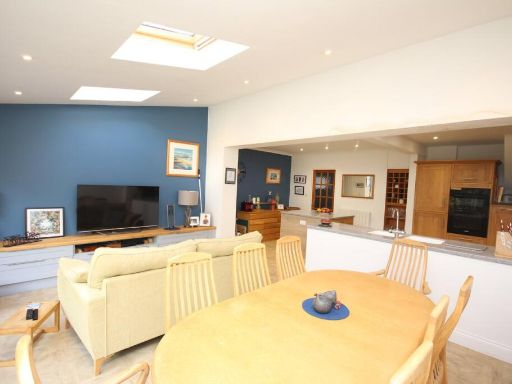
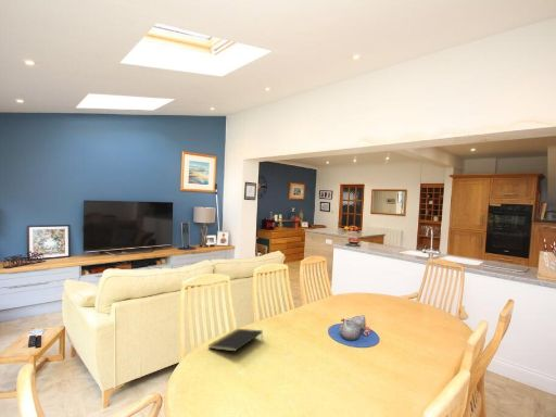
+ notepad [207,328,264,352]
